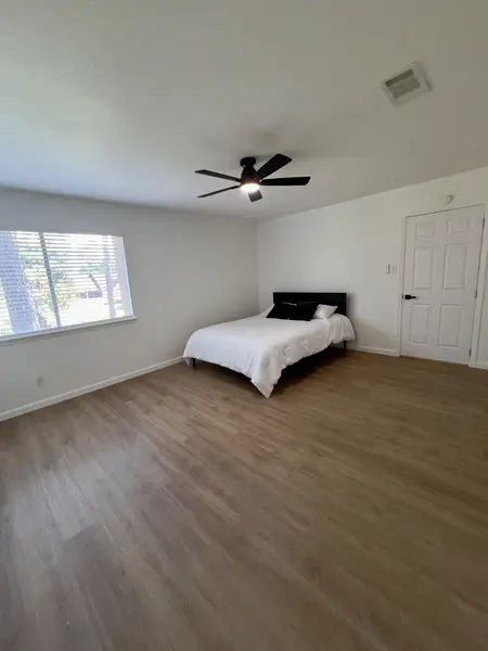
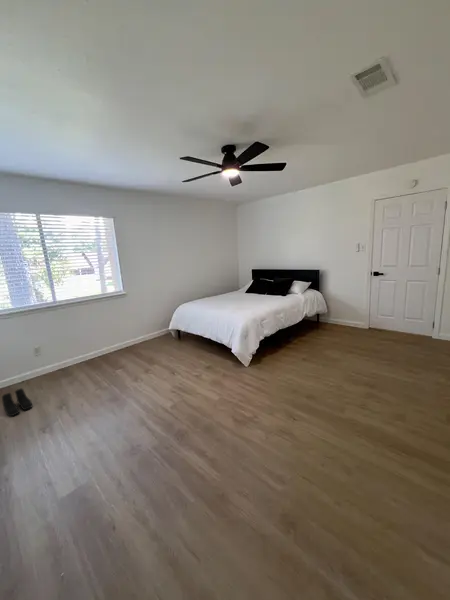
+ boots [1,387,34,417]
